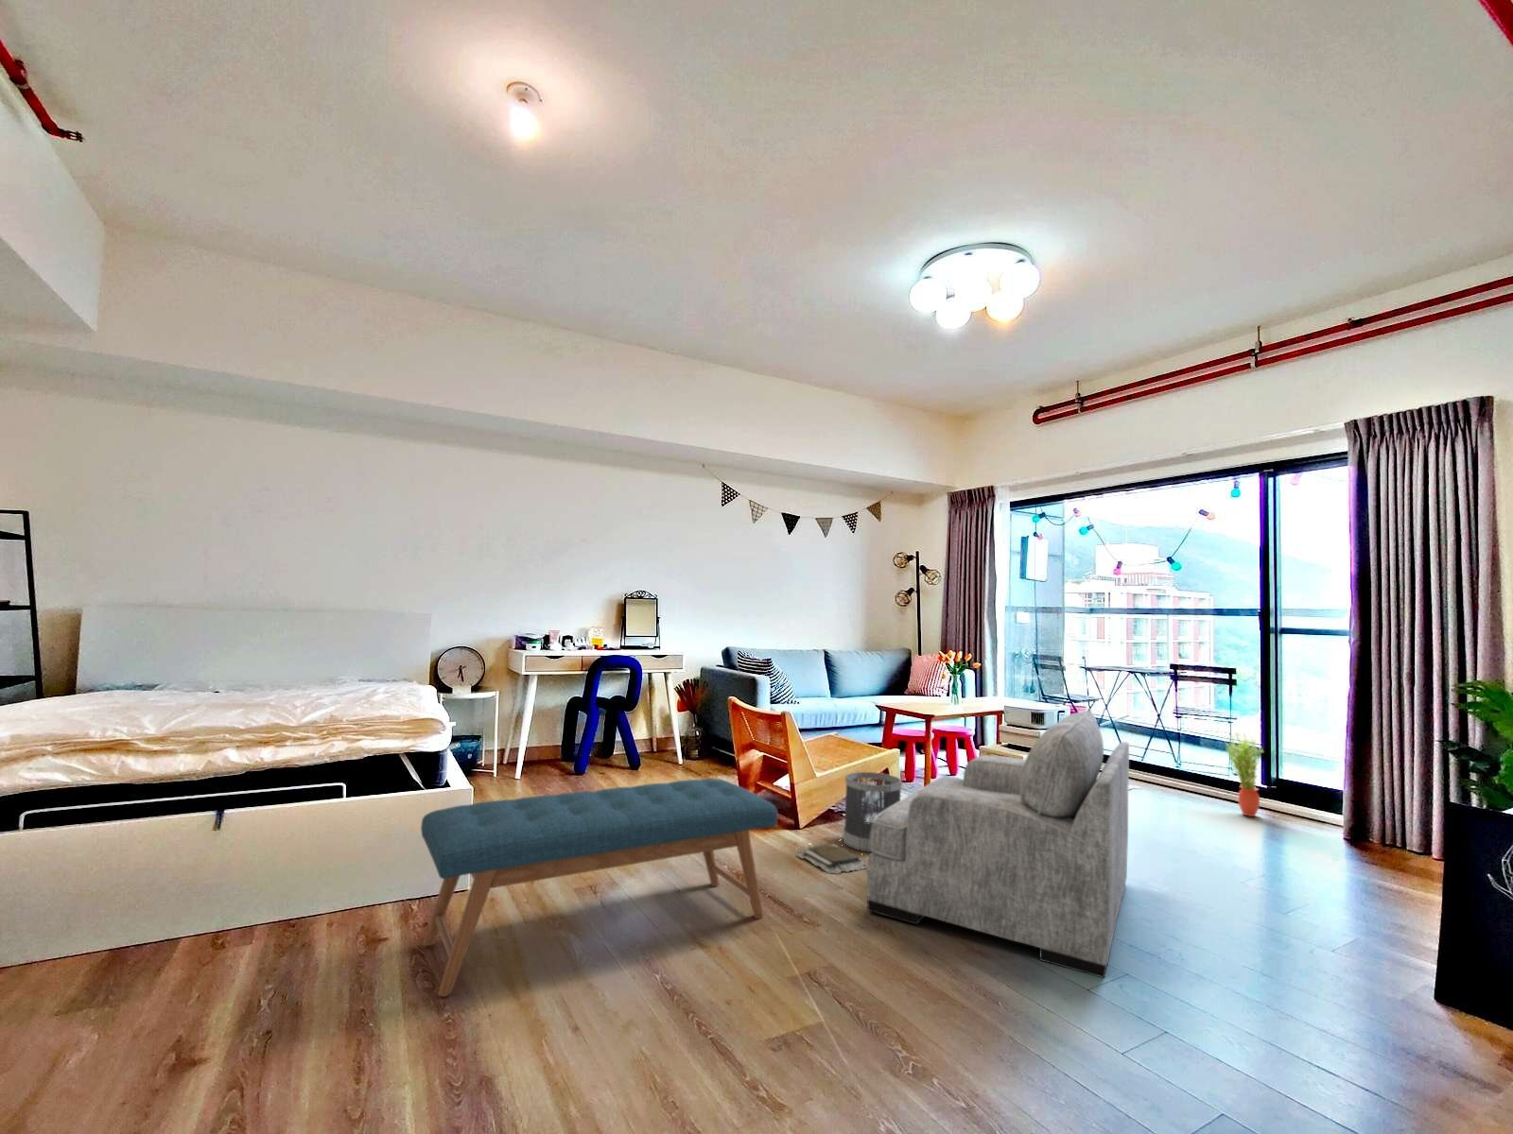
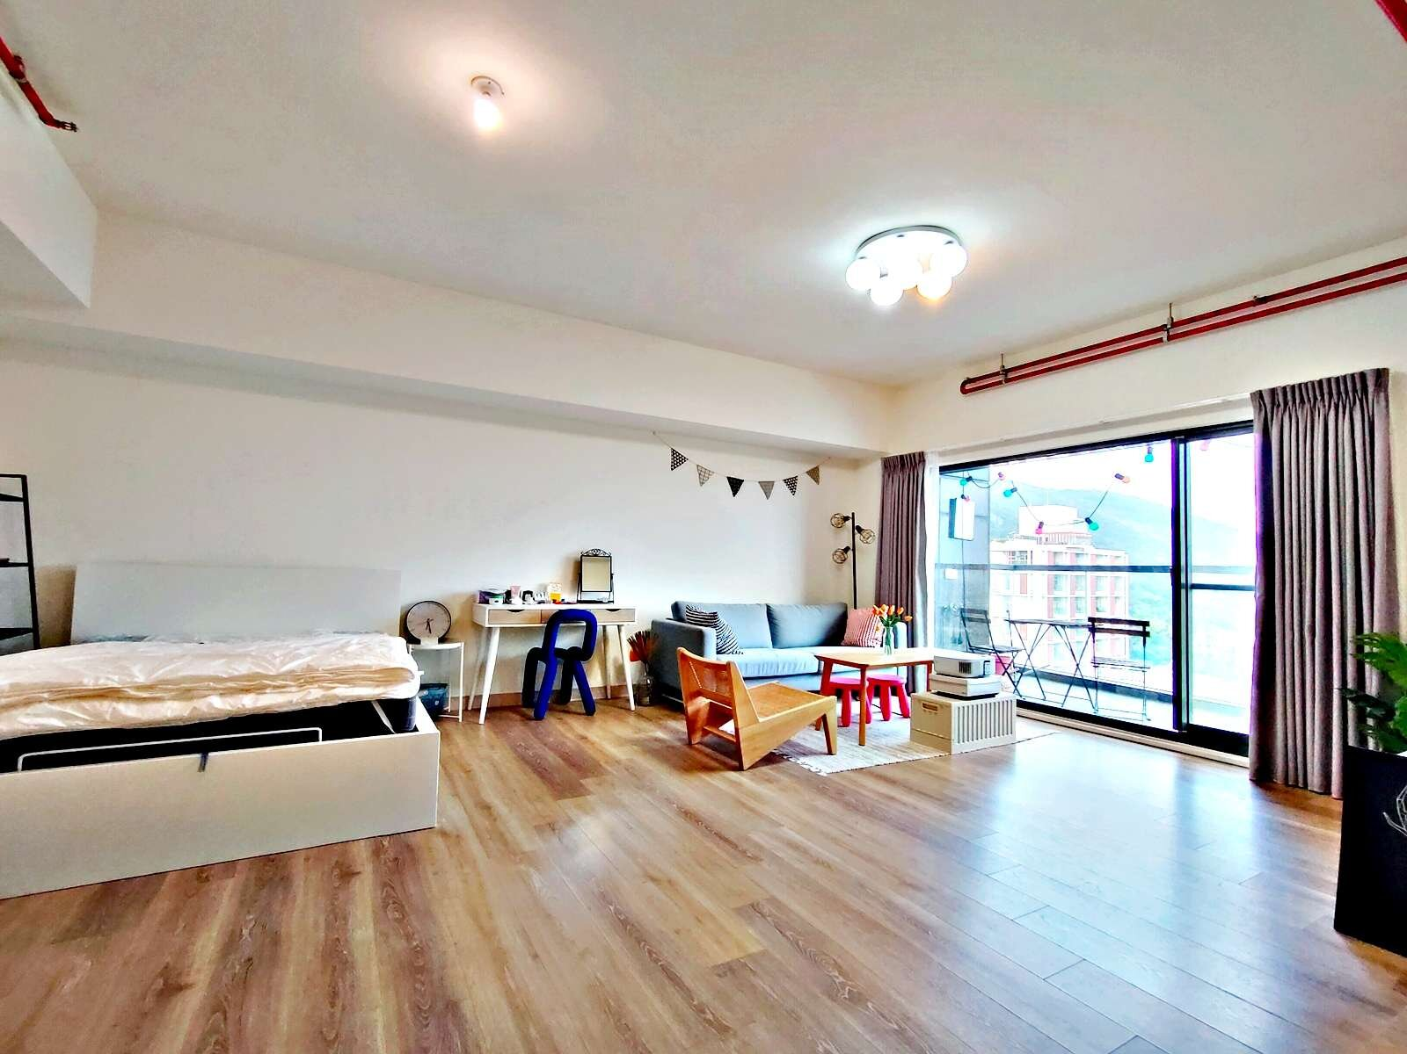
- bench [419,778,778,998]
- armchair [865,709,1131,979]
- book [793,833,868,876]
- wastebasket [842,771,903,853]
- potted plant [1222,731,1265,817]
